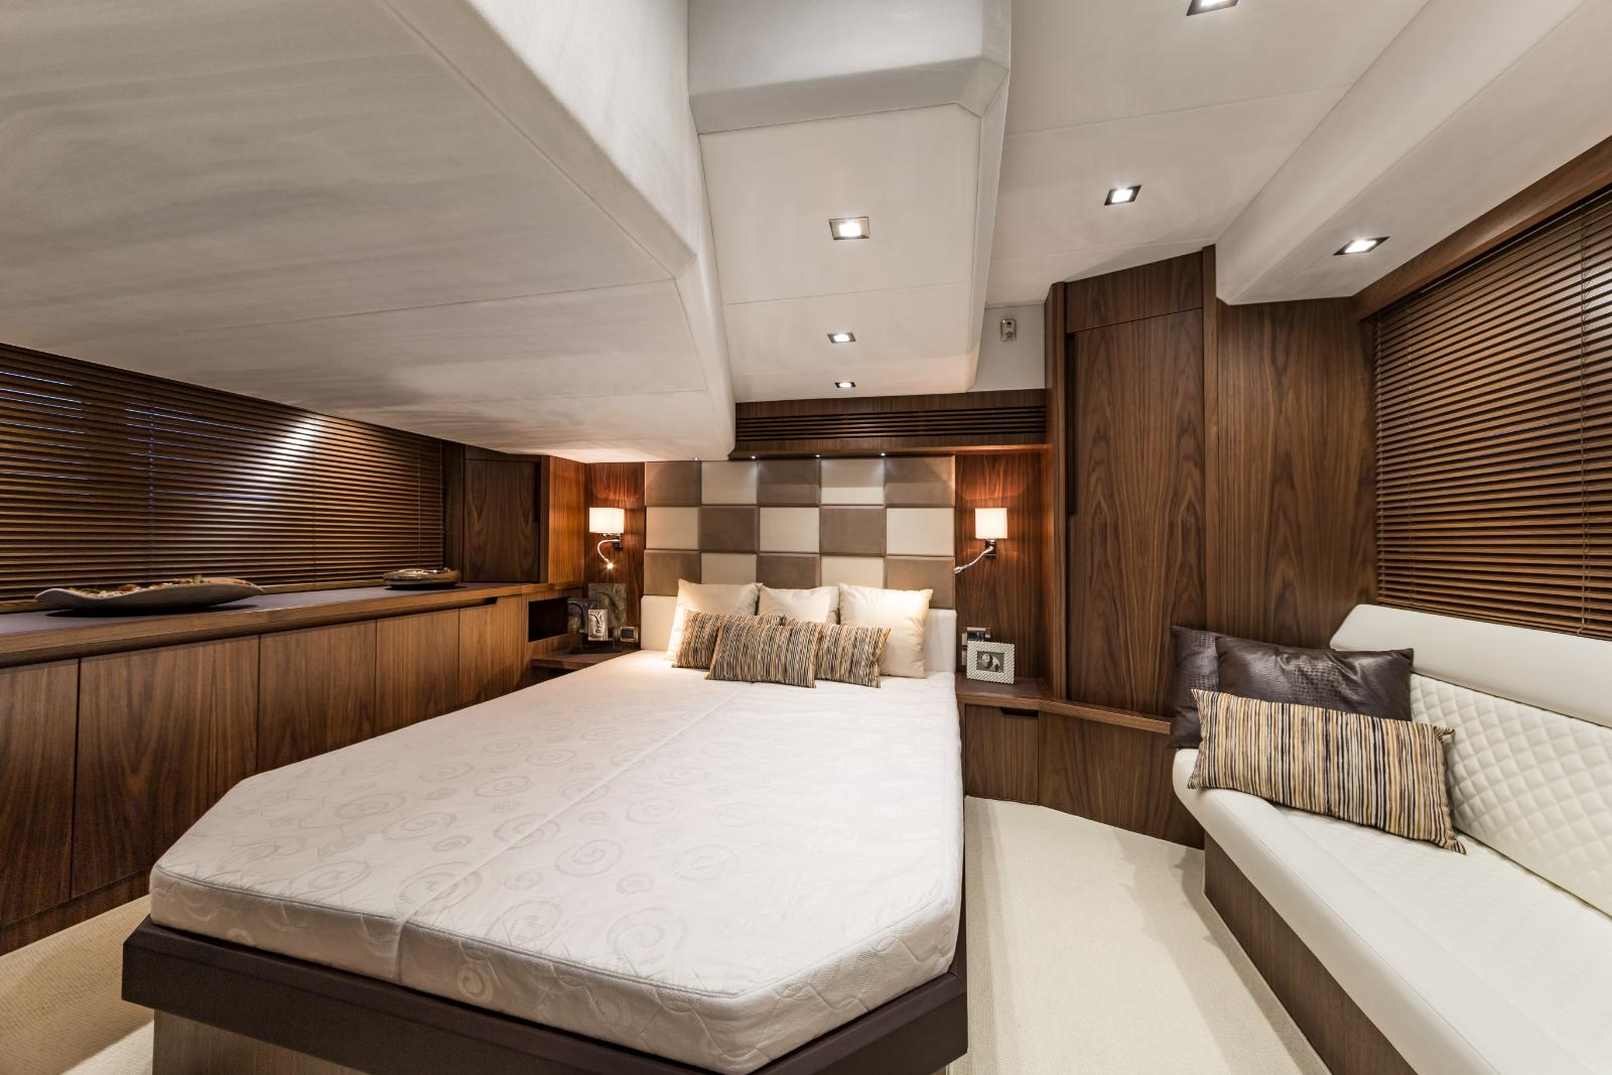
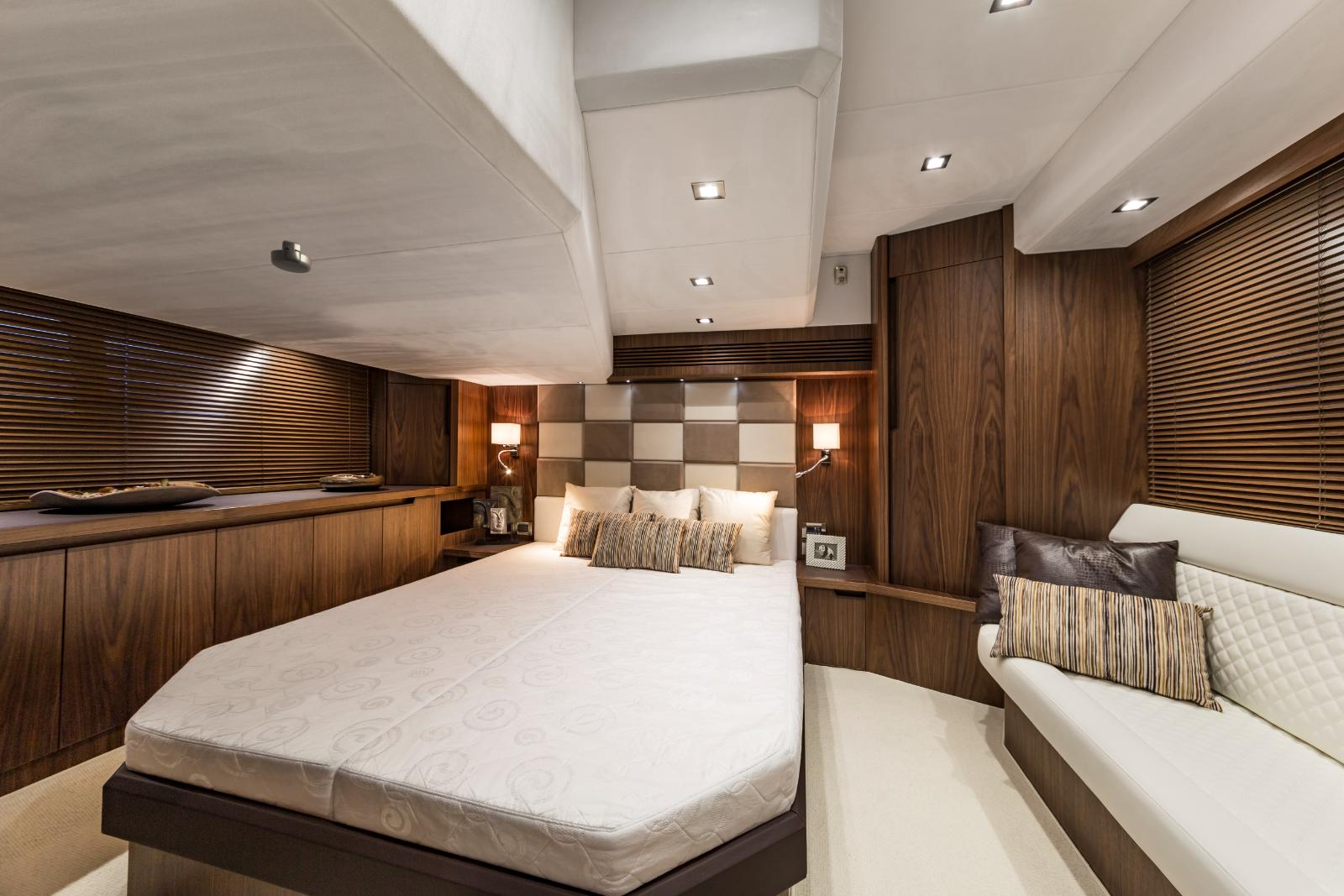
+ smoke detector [270,239,312,274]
